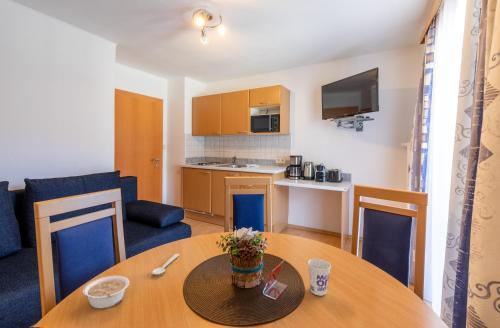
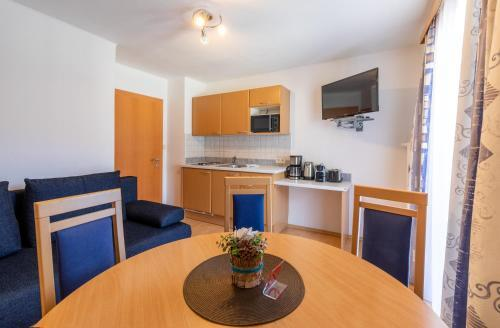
- legume [82,275,130,310]
- cup [307,258,332,297]
- spoon [151,253,181,276]
